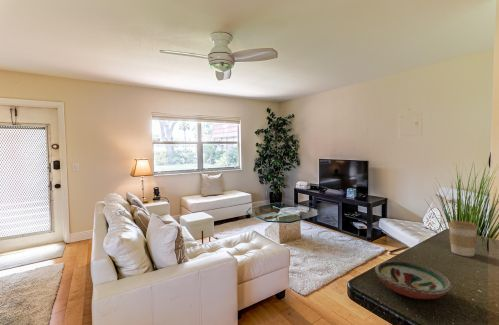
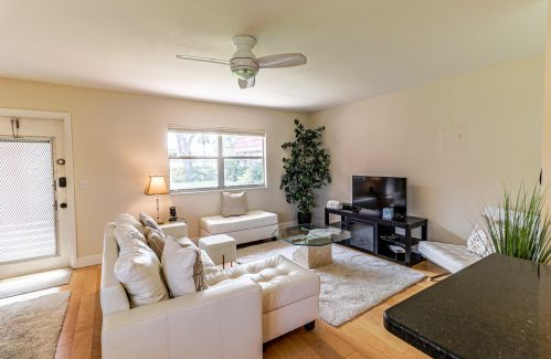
- coffee cup [447,220,480,257]
- decorative bowl [374,260,453,300]
